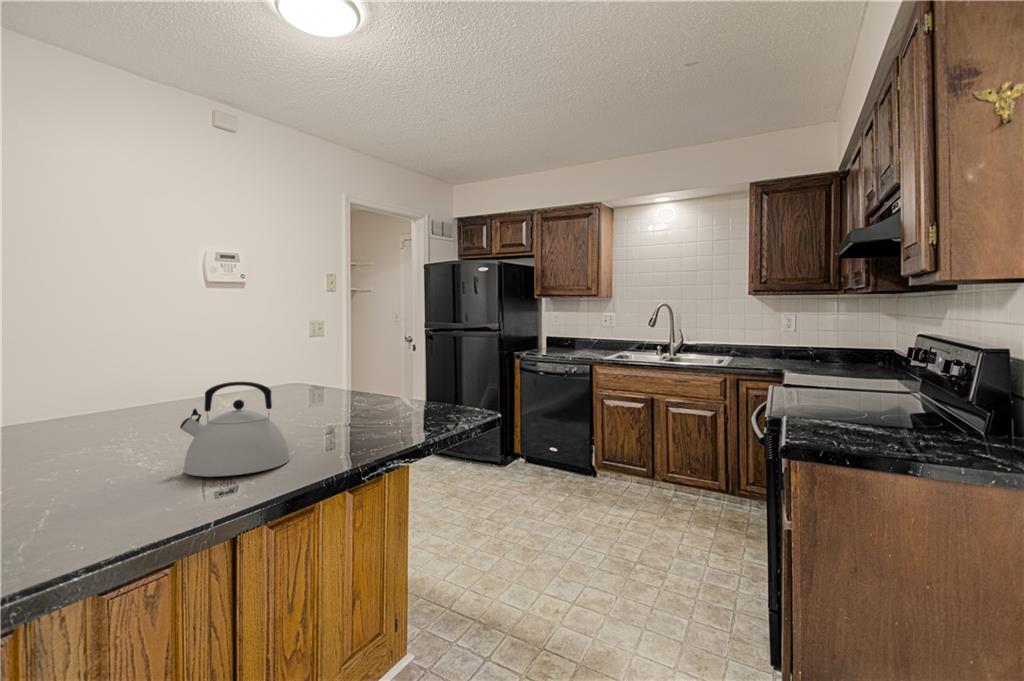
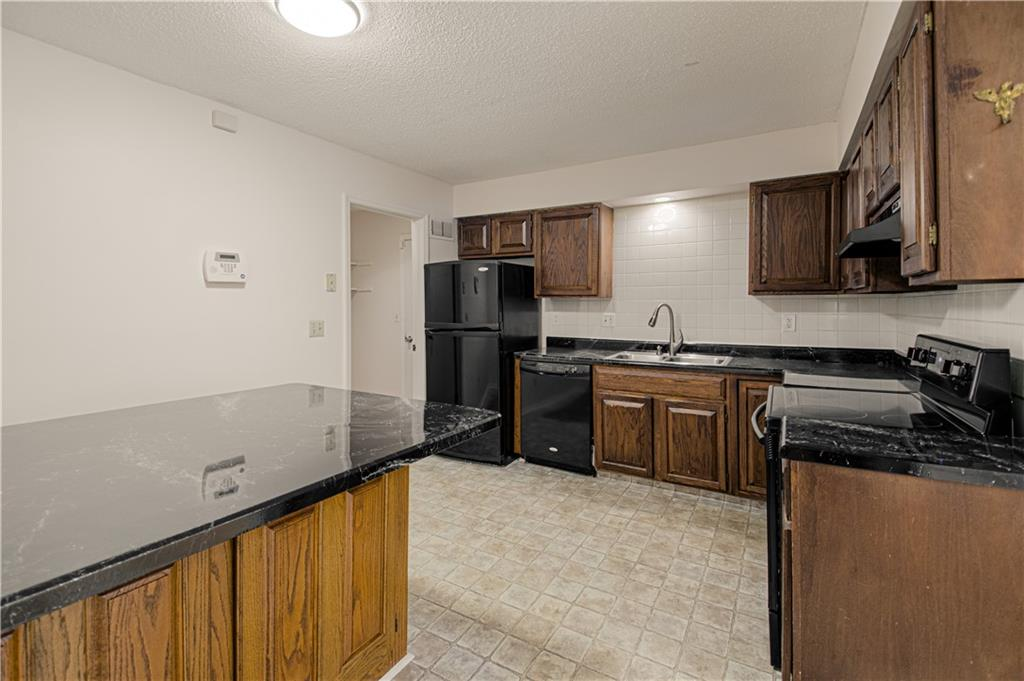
- kettle [179,381,291,478]
